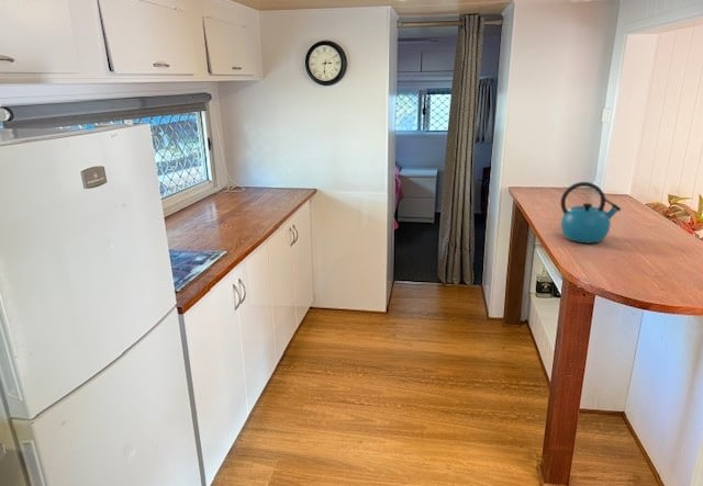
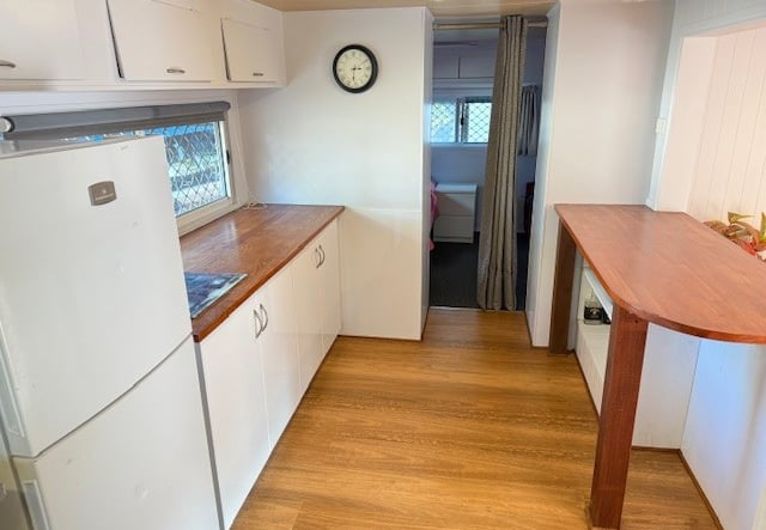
- kettle [559,181,623,244]
